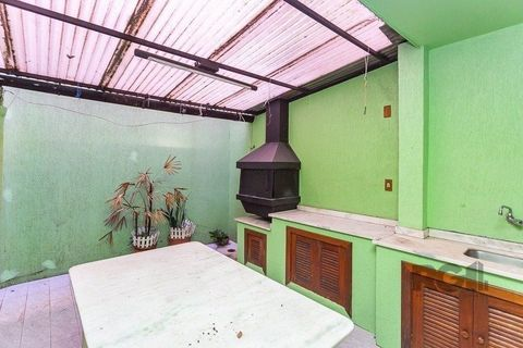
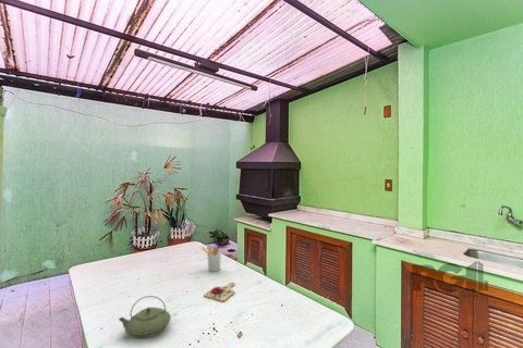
+ cutting board [203,282,236,302]
+ teapot [118,295,172,339]
+ utensil holder [200,245,222,273]
